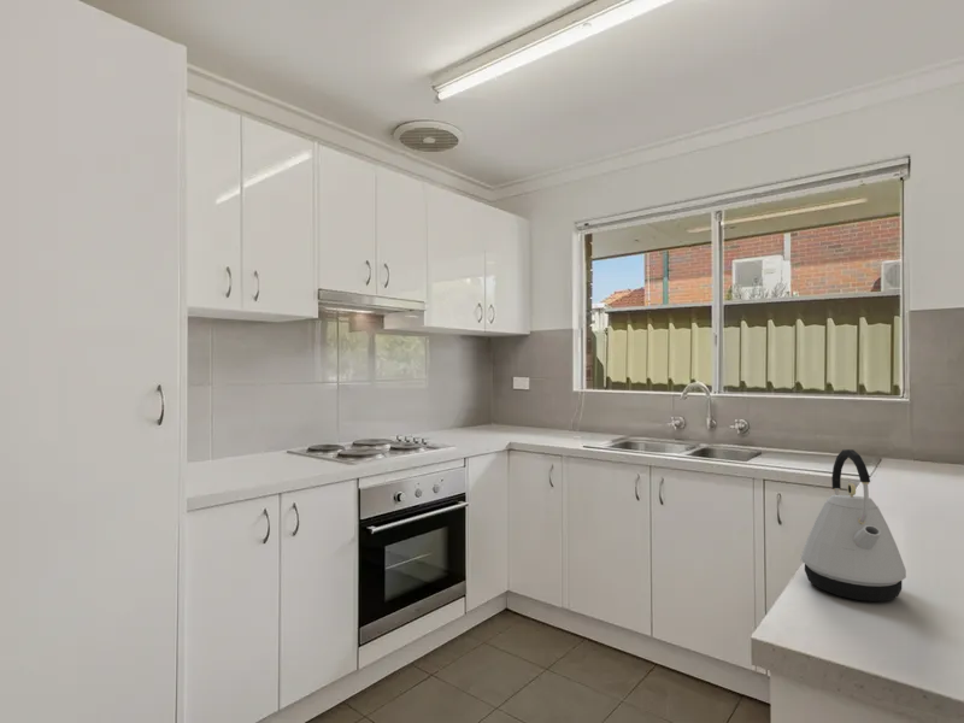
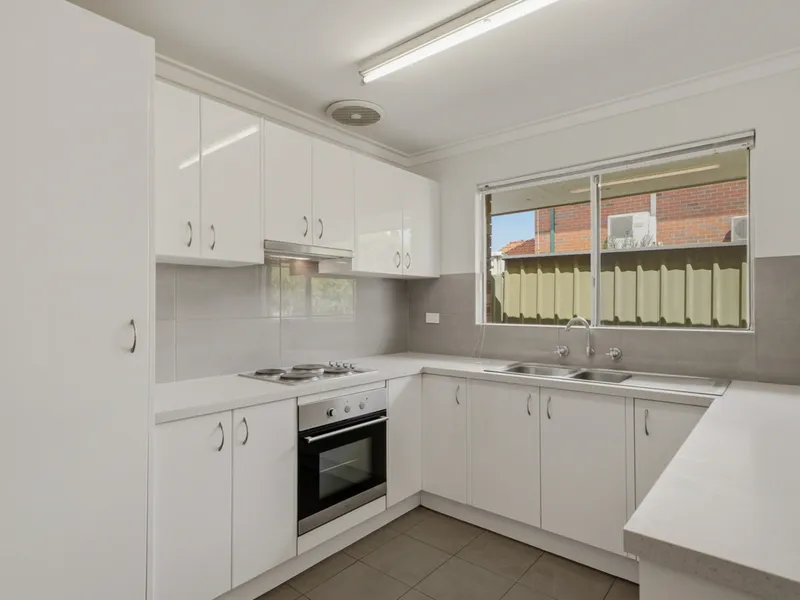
- kettle [800,448,907,602]
